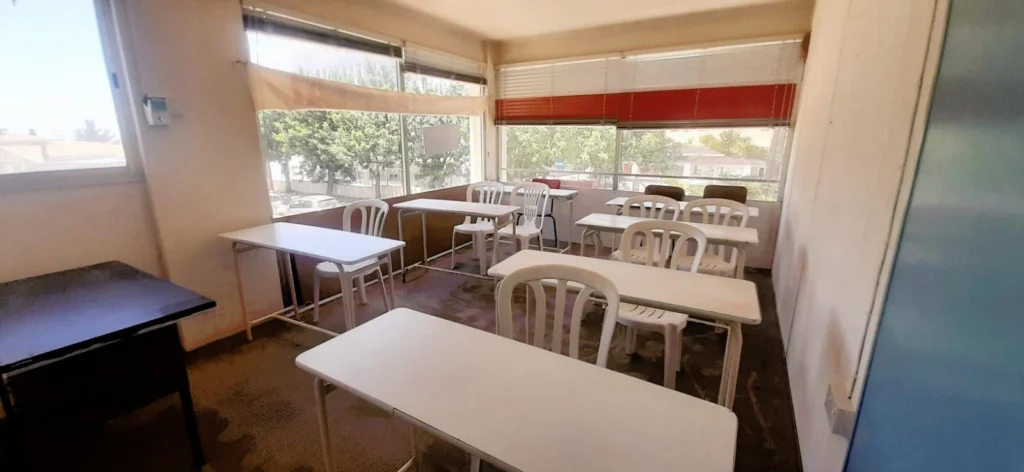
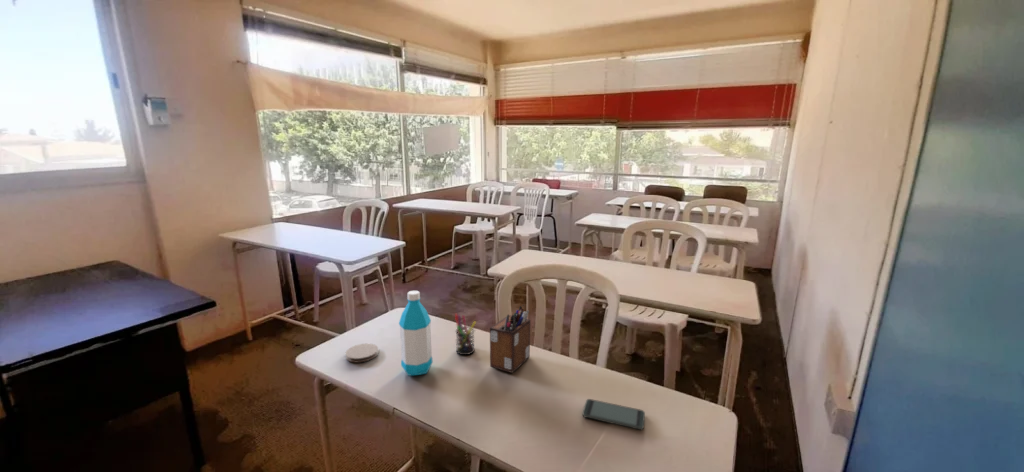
+ water bottle [398,290,434,377]
+ pen holder [454,313,477,356]
+ smartphone [582,398,646,431]
+ desk organizer [489,305,531,374]
+ coaster [345,343,380,363]
